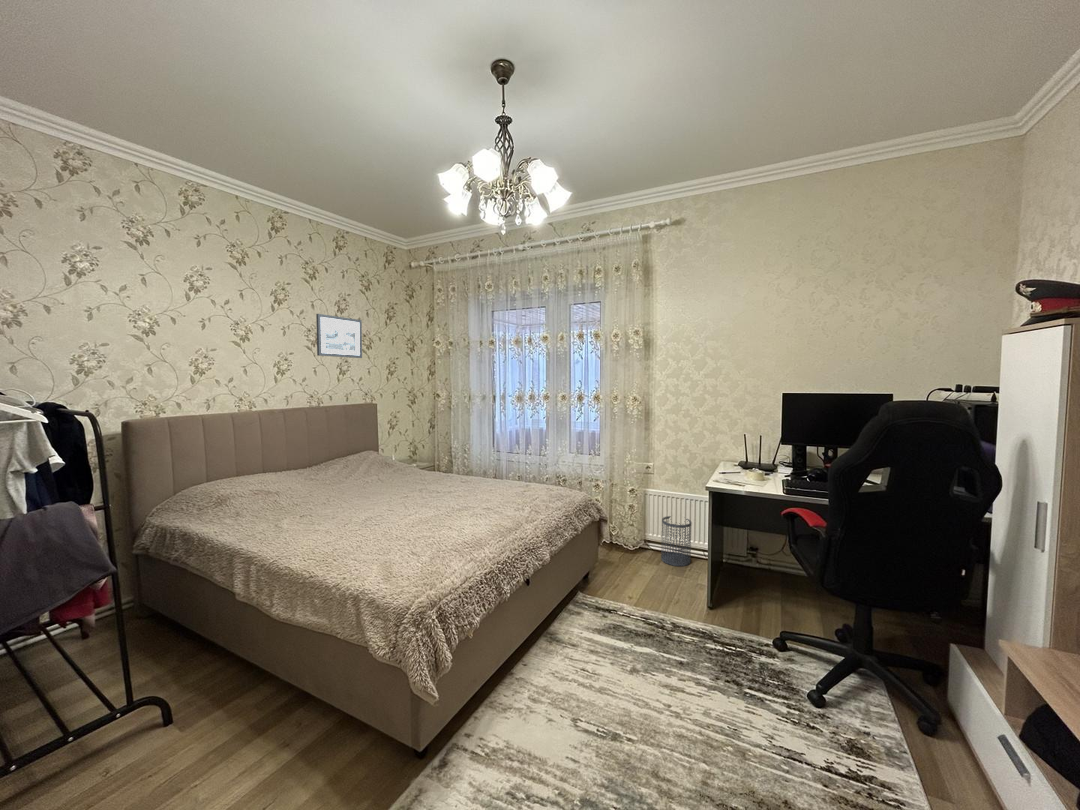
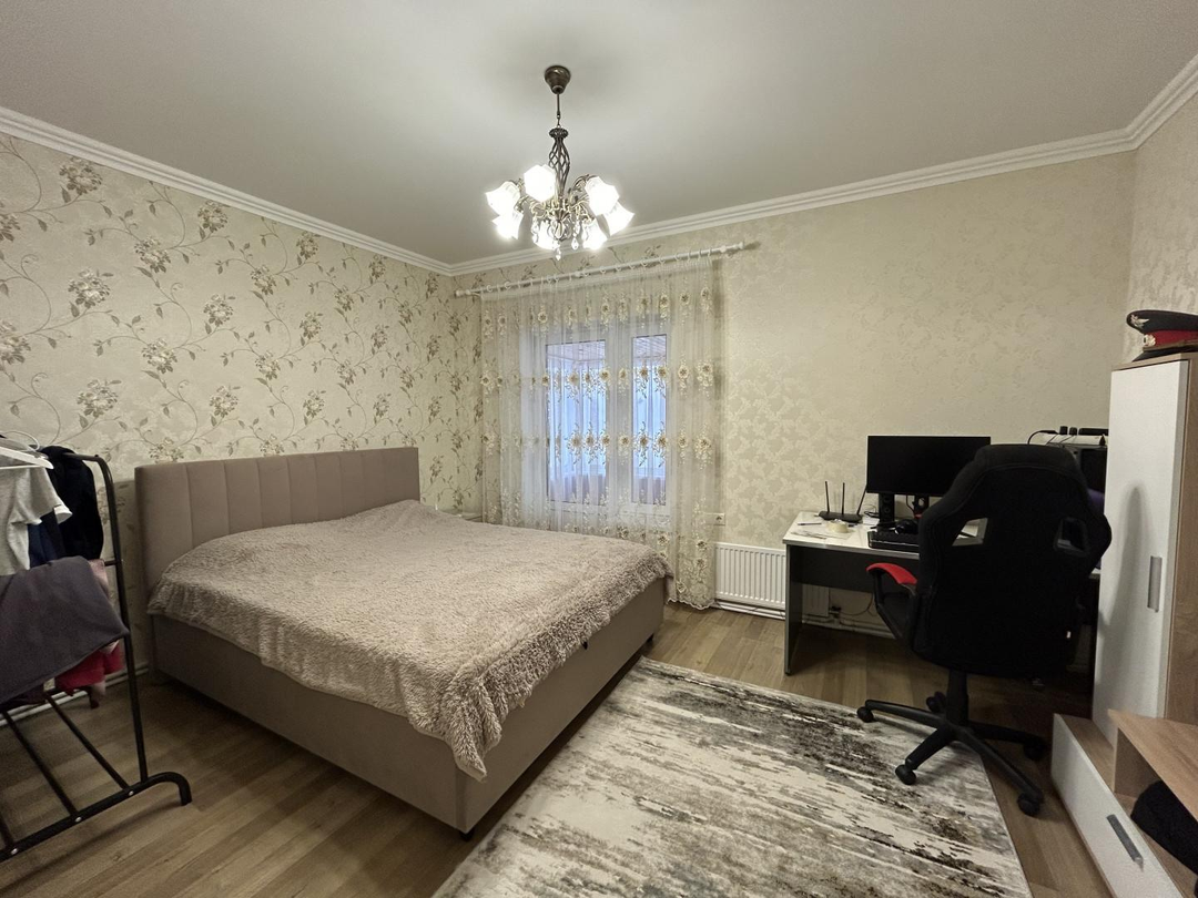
- picture frame [315,313,363,359]
- wastebasket [660,515,693,567]
